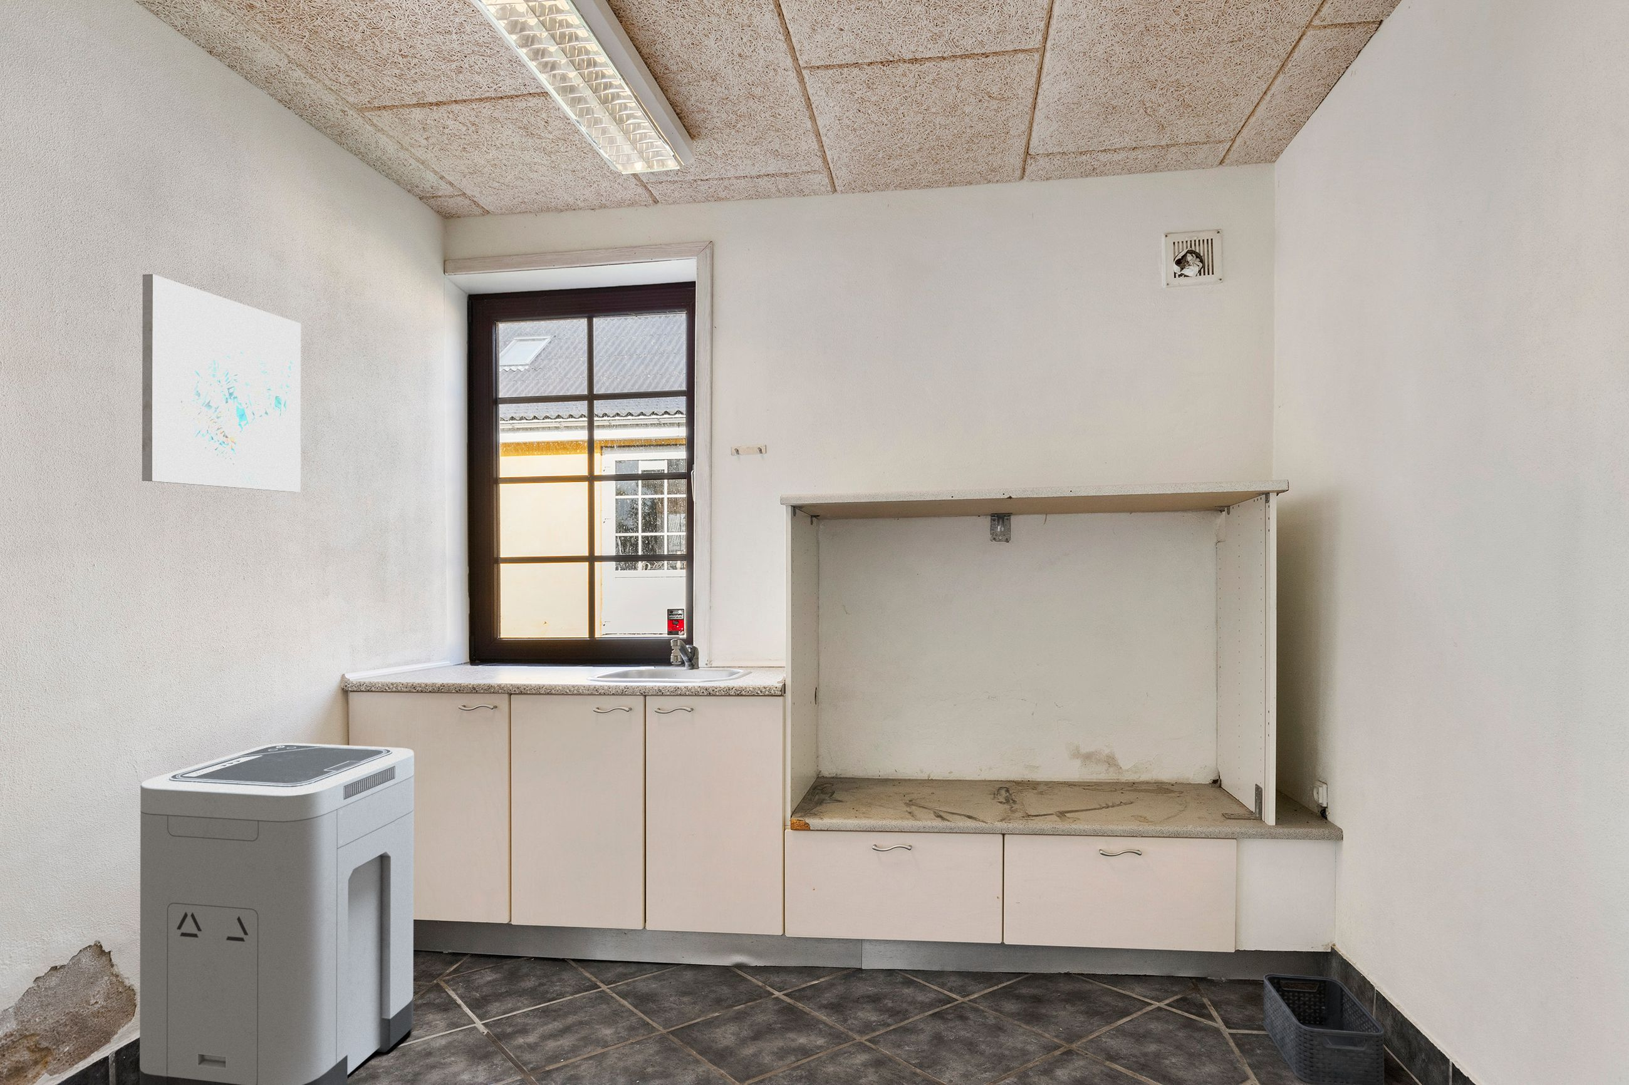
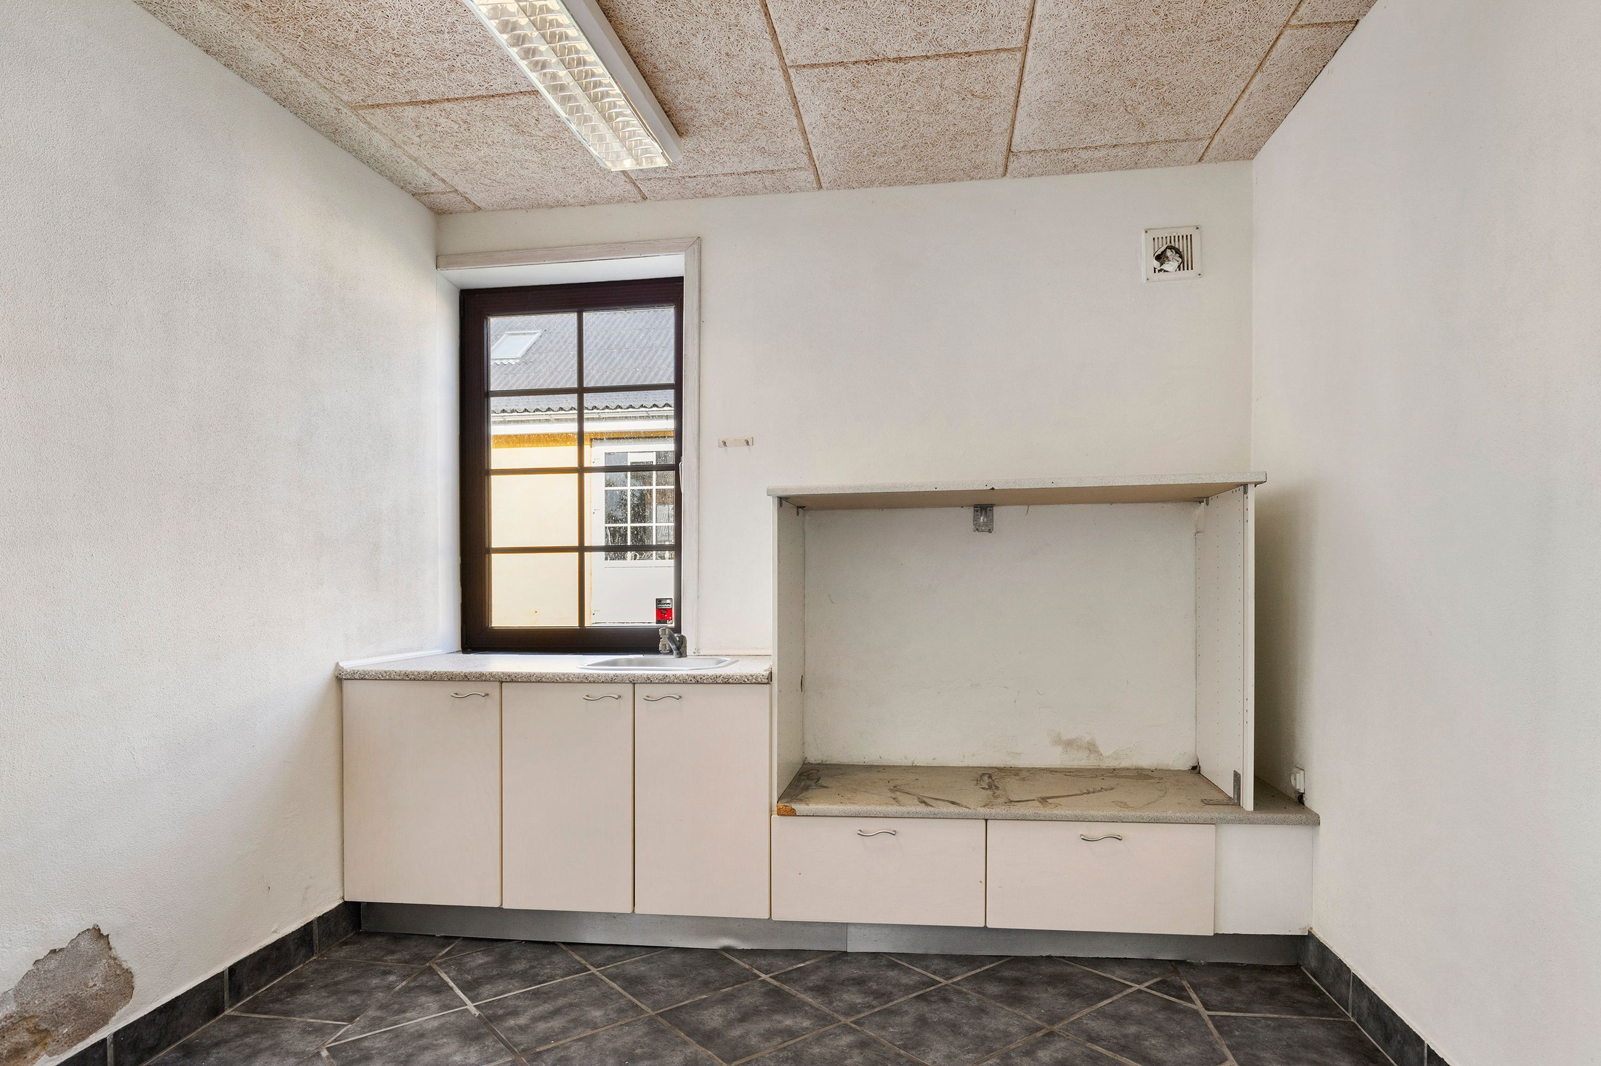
- trash can [139,742,414,1085]
- storage bin [1263,972,1386,1085]
- wall art [142,274,302,493]
